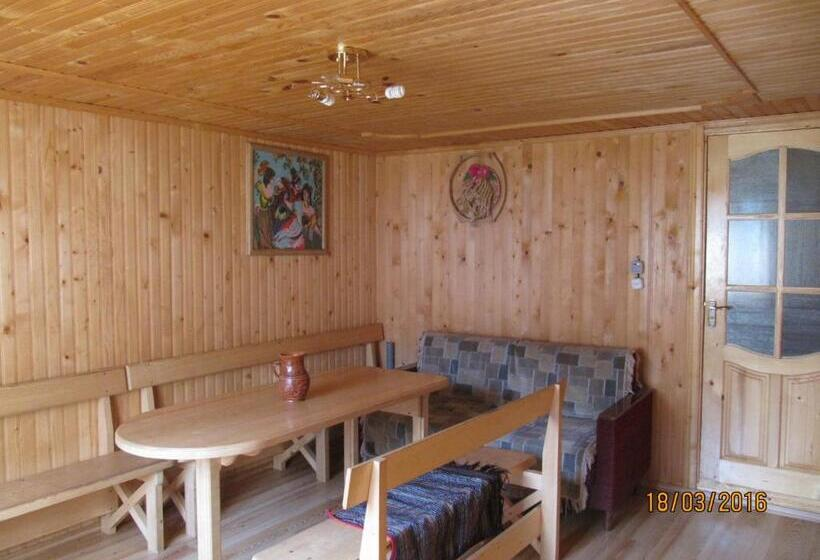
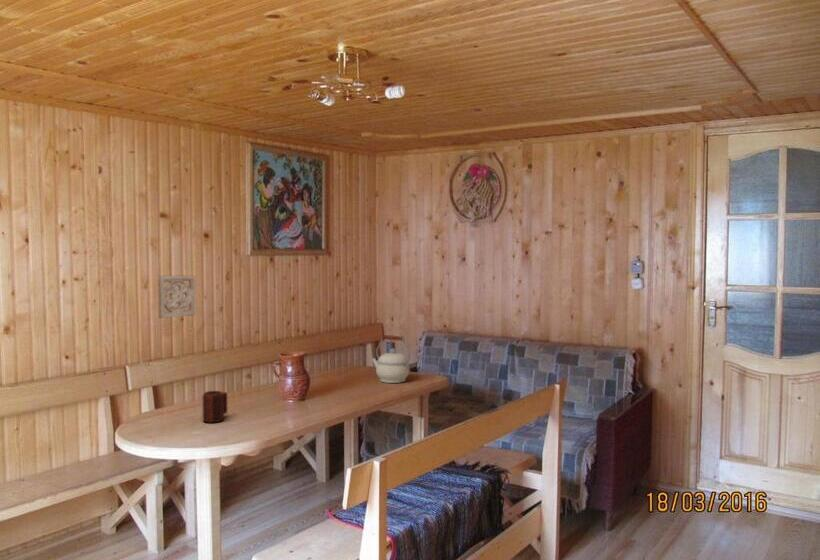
+ mug [202,390,228,423]
+ kettle [371,334,411,384]
+ wall ornament [157,274,197,319]
